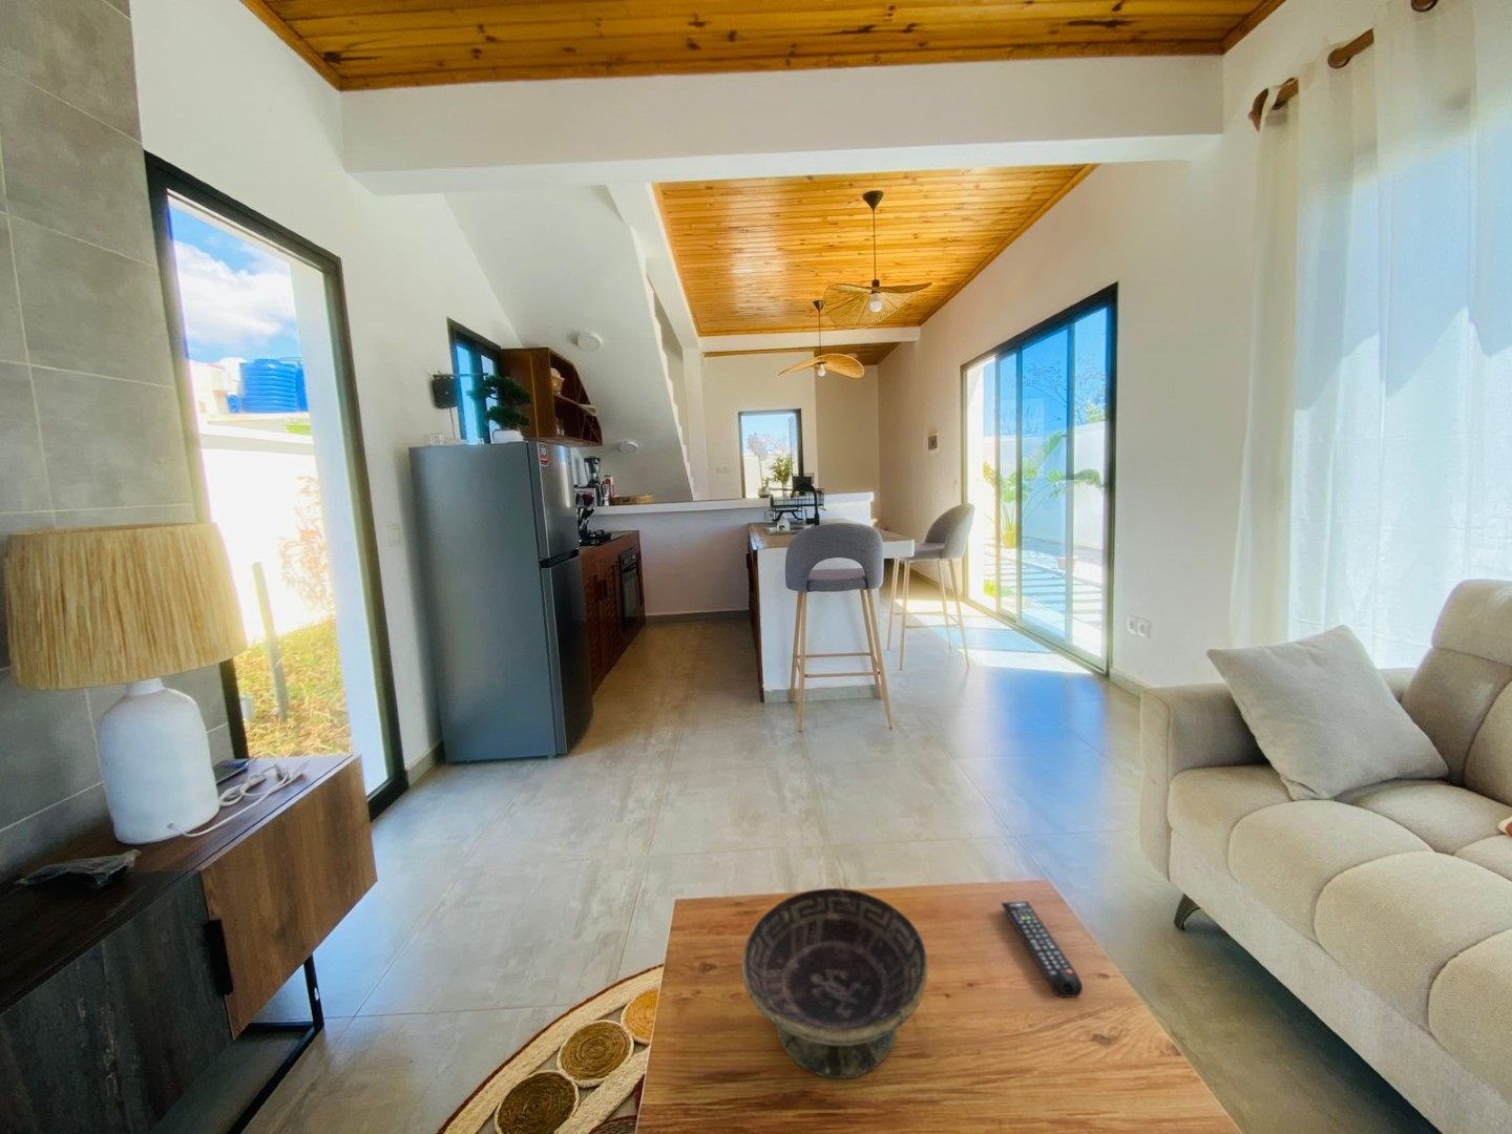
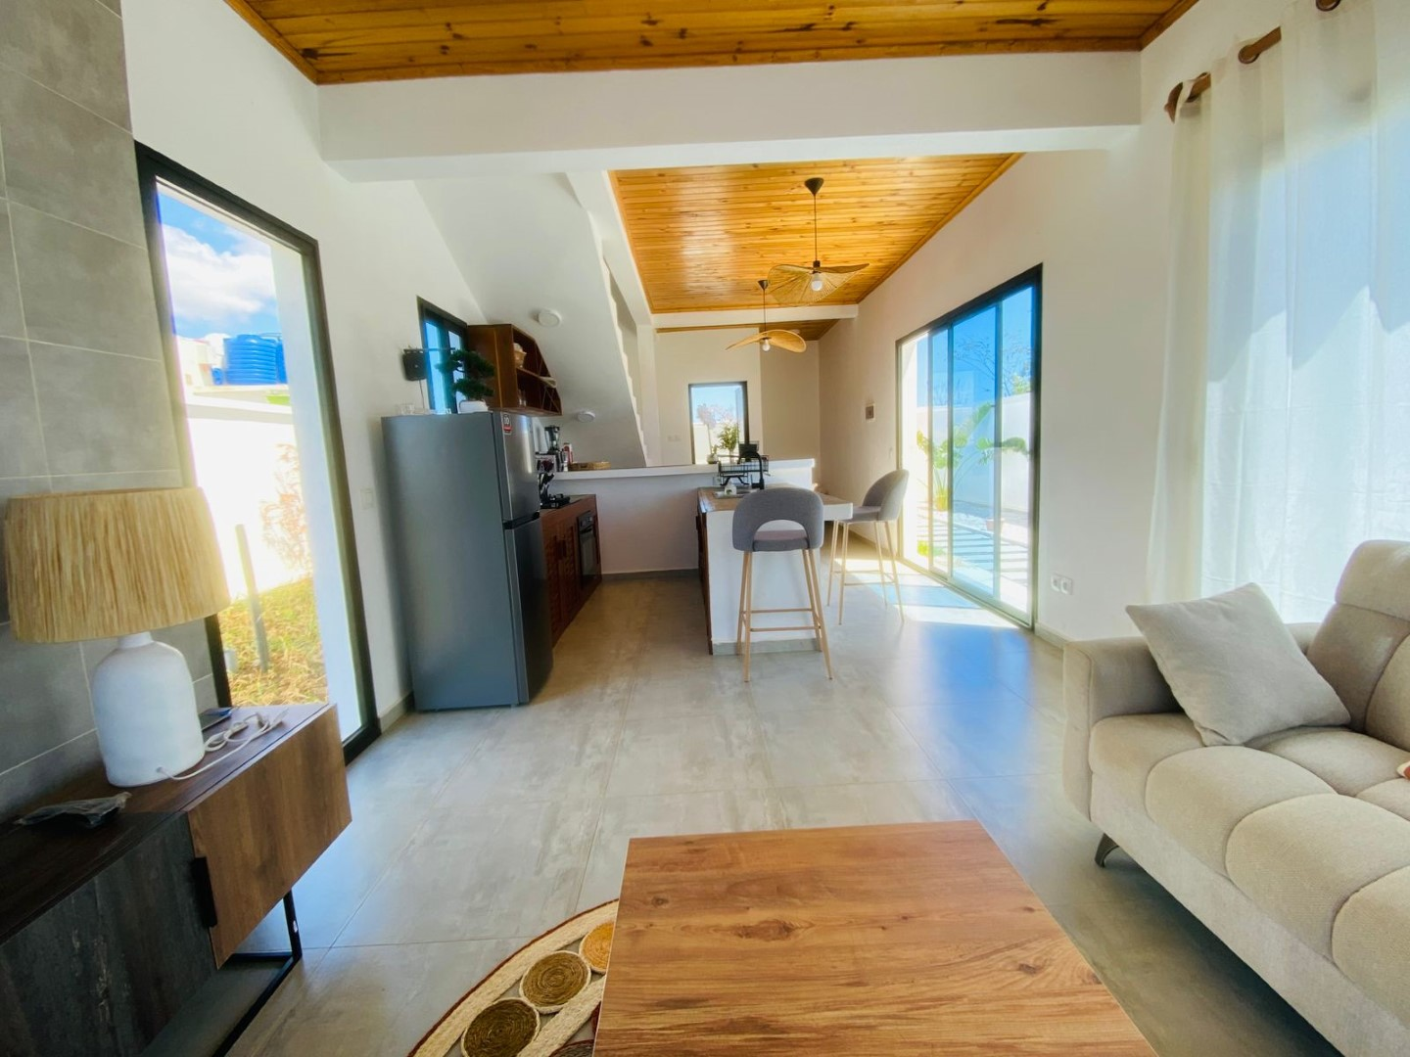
- remote control [1000,901,1083,998]
- decorative bowl [742,887,930,1079]
